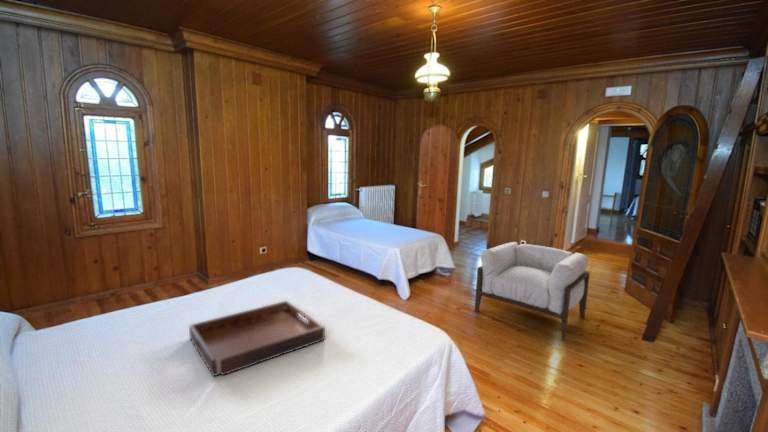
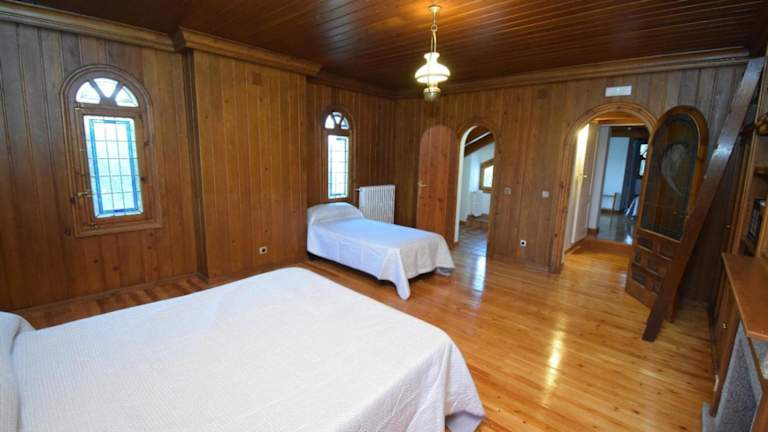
- serving tray [188,300,326,377]
- armchair [474,241,591,342]
